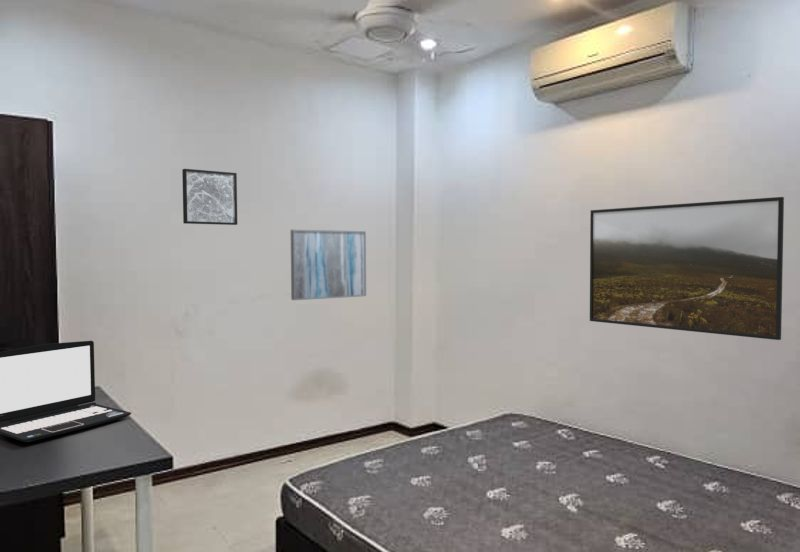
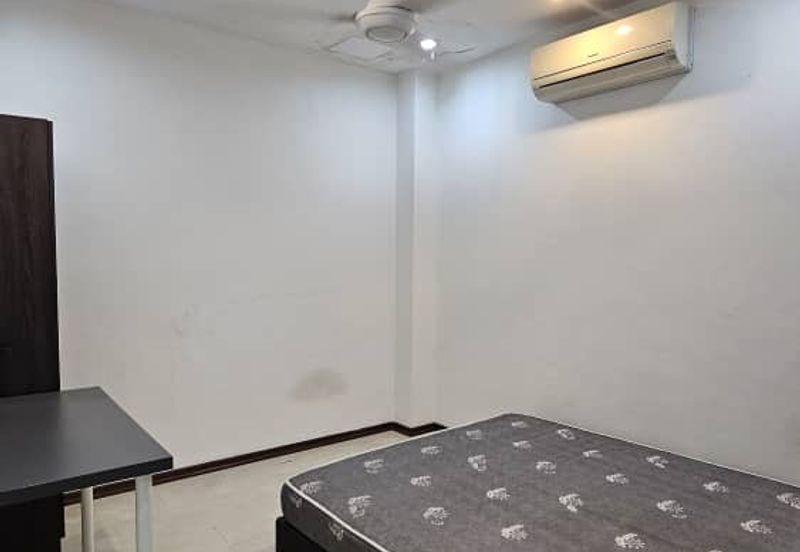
- wall art [181,168,238,226]
- laptop [0,340,132,443]
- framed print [589,196,785,341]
- wall art [290,229,367,301]
